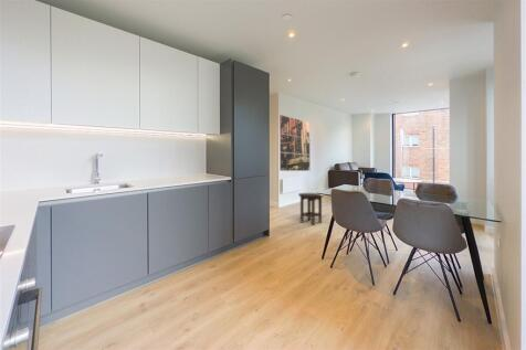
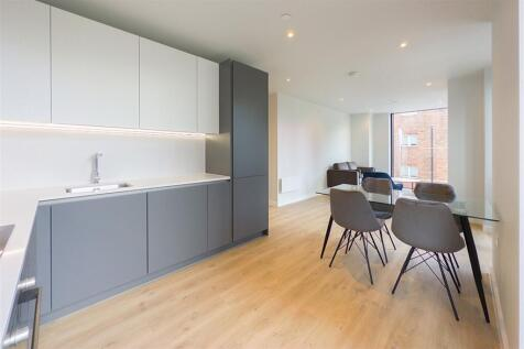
- wall art [278,114,311,172]
- stool [297,192,324,225]
